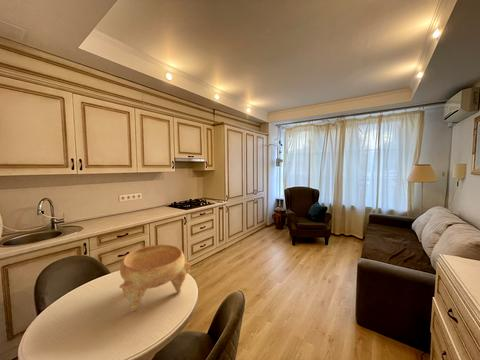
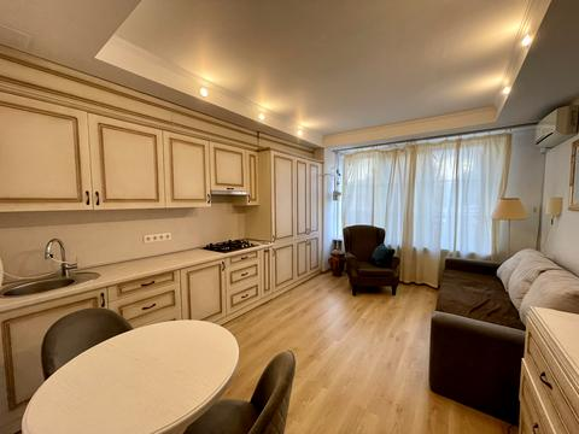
- decorative bowl [118,244,192,312]
